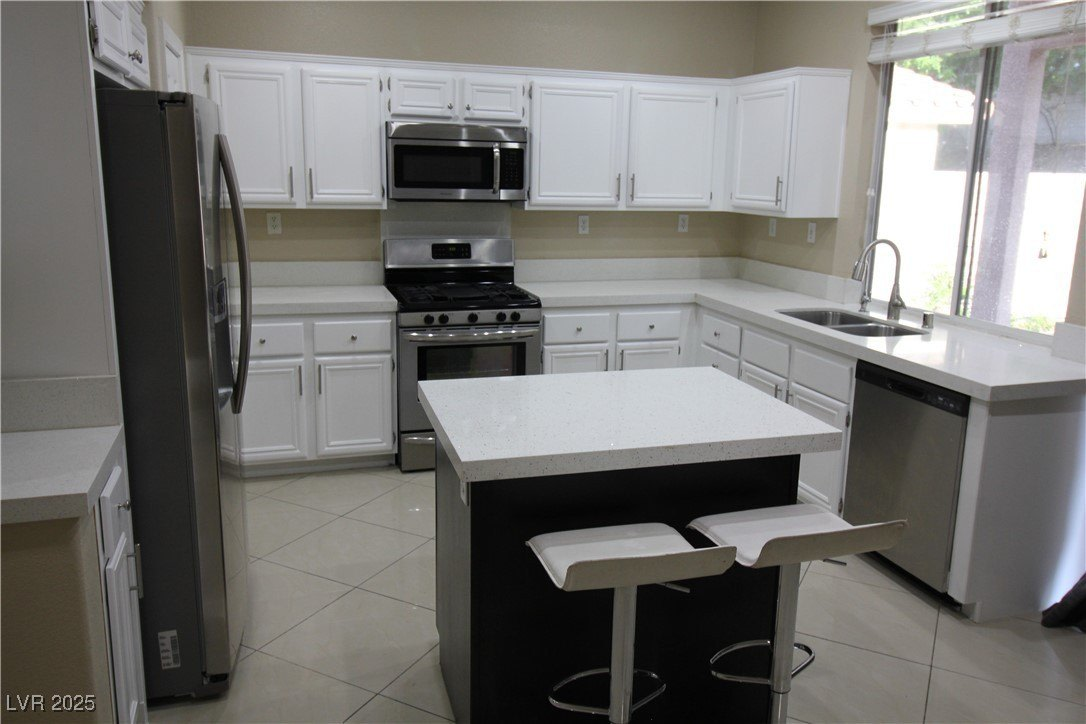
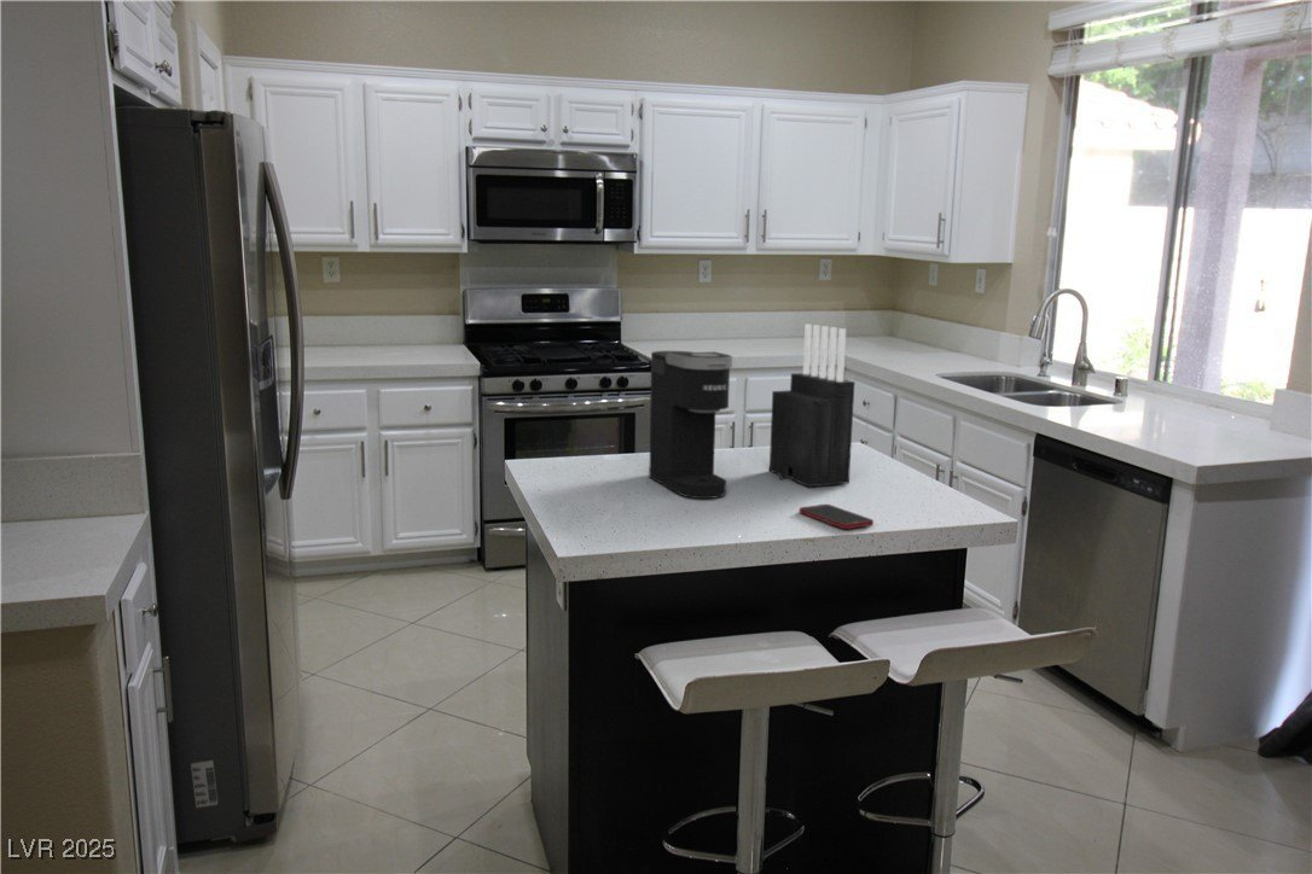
+ coffee maker [648,350,733,500]
+ knife block [768,324,855,488]
+ cell phone [797,503,875,530]
